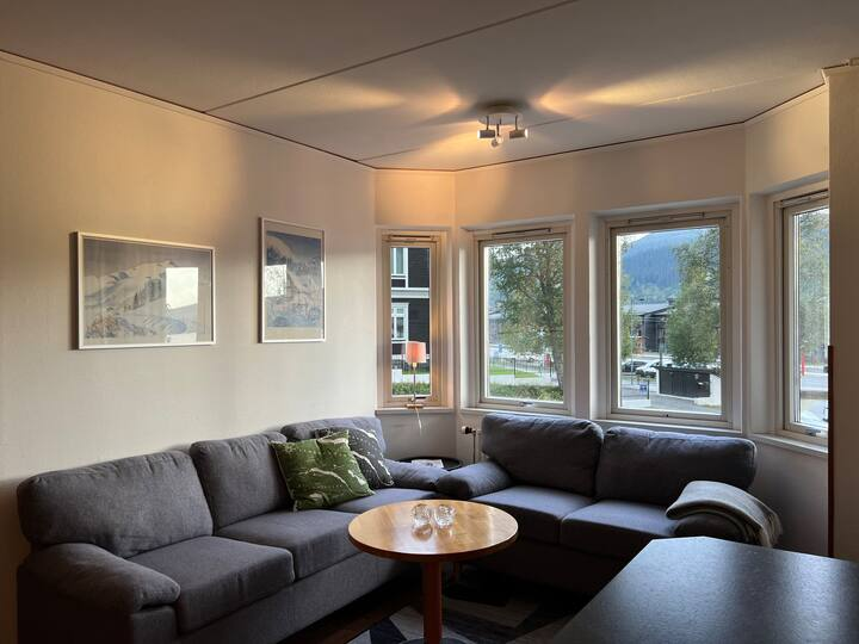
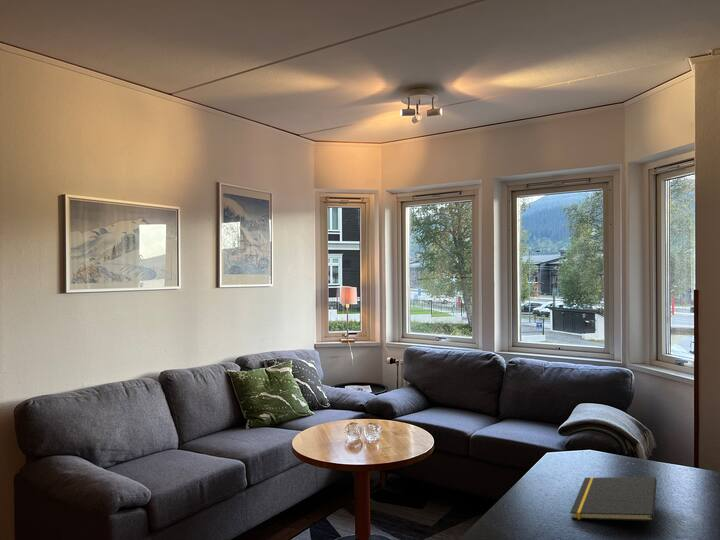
+ notepad [569,476,658,522]
